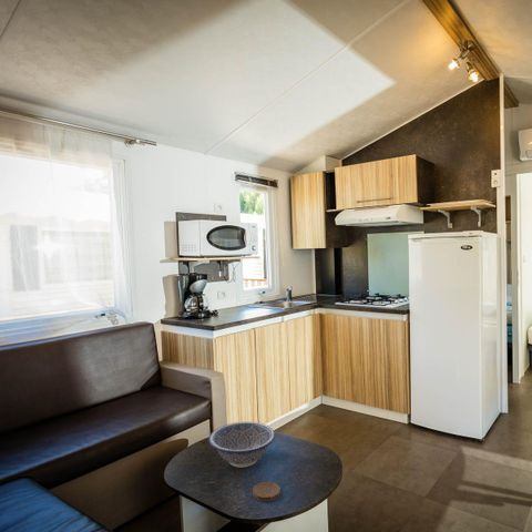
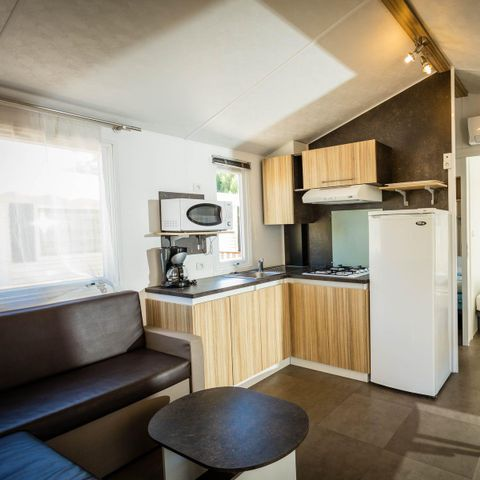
- coaster [252,481,282,502]
- decorative bowl [207,421,276,469]
